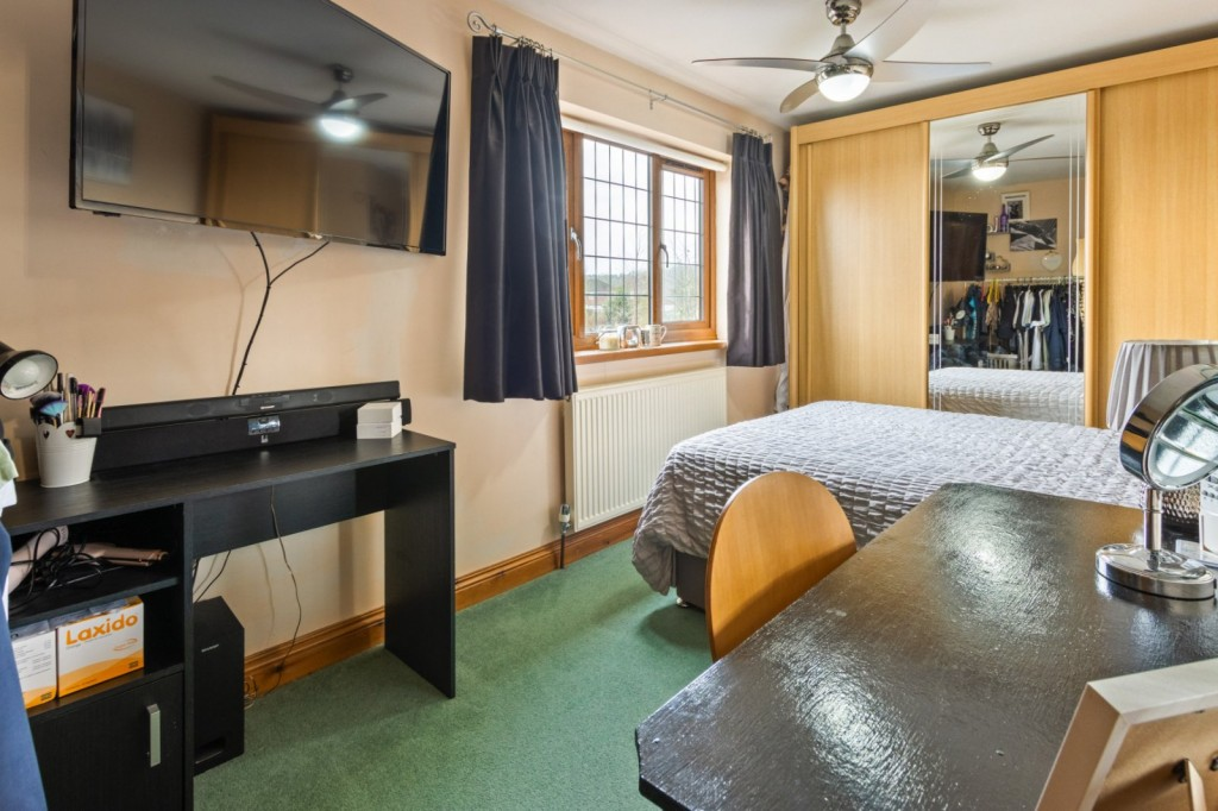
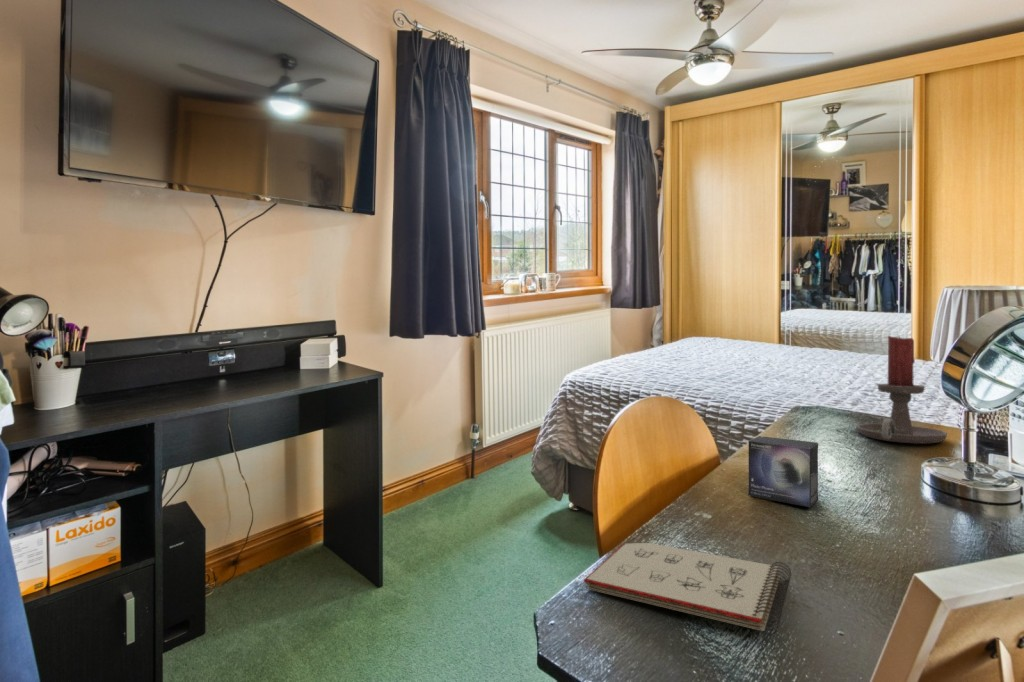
+ small box [747,435,820,508]
+ notepad [583,542,792,636]
+ candle holder [855,335,948,445]
